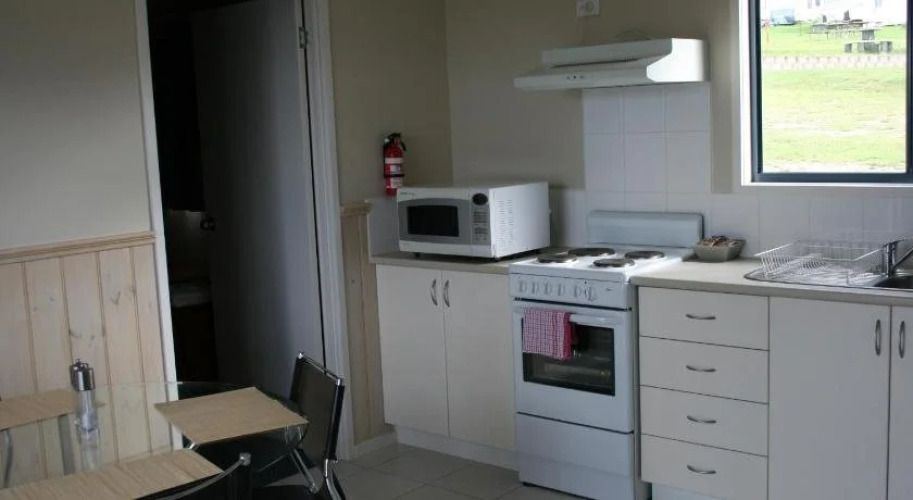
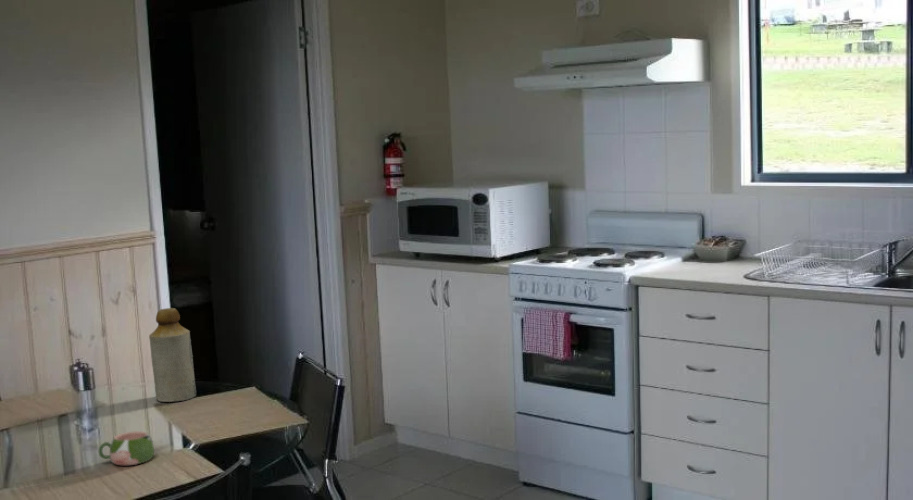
+ mug [98,430,155,466]
+ bottle [148,307,197,403]
